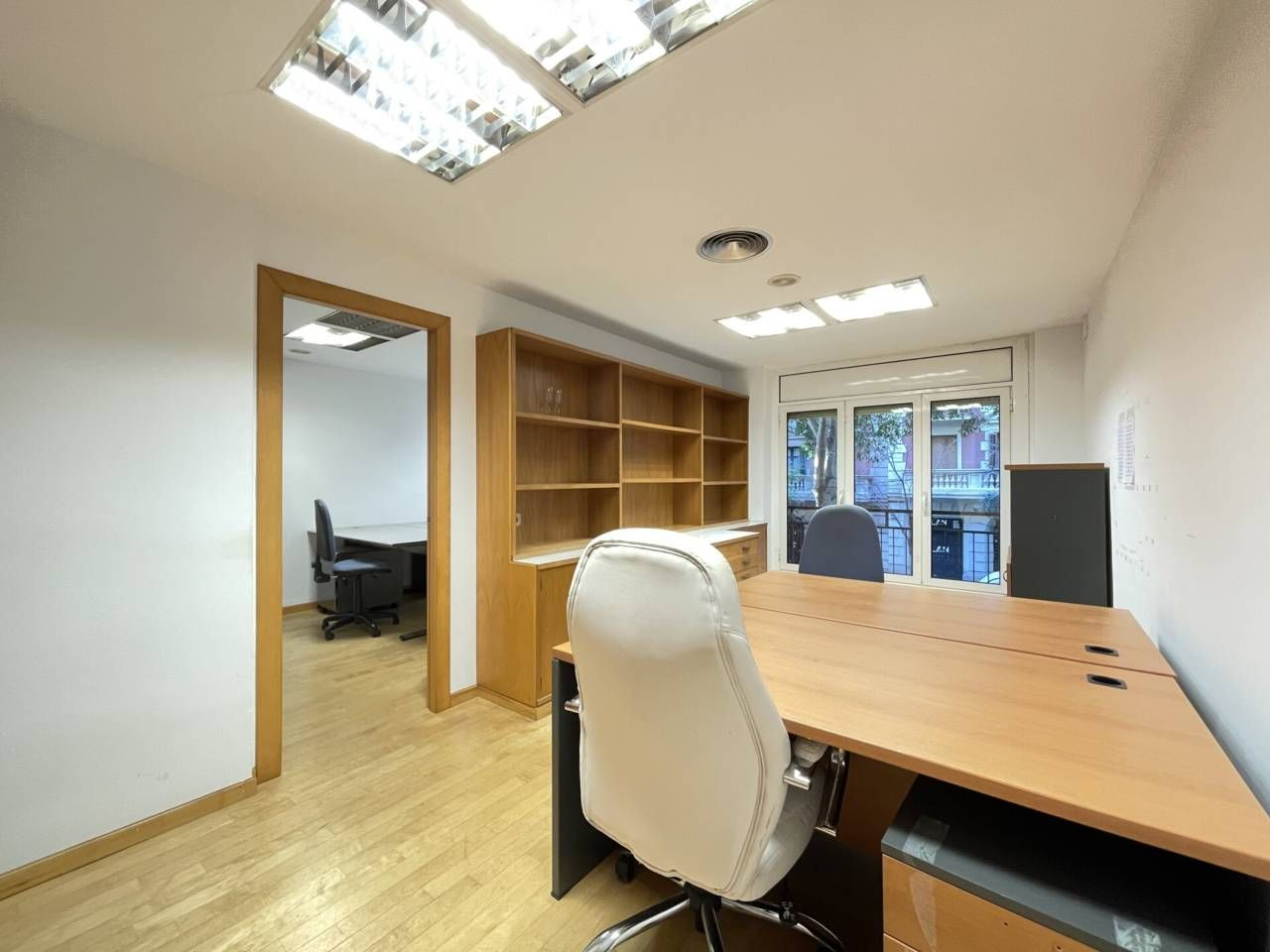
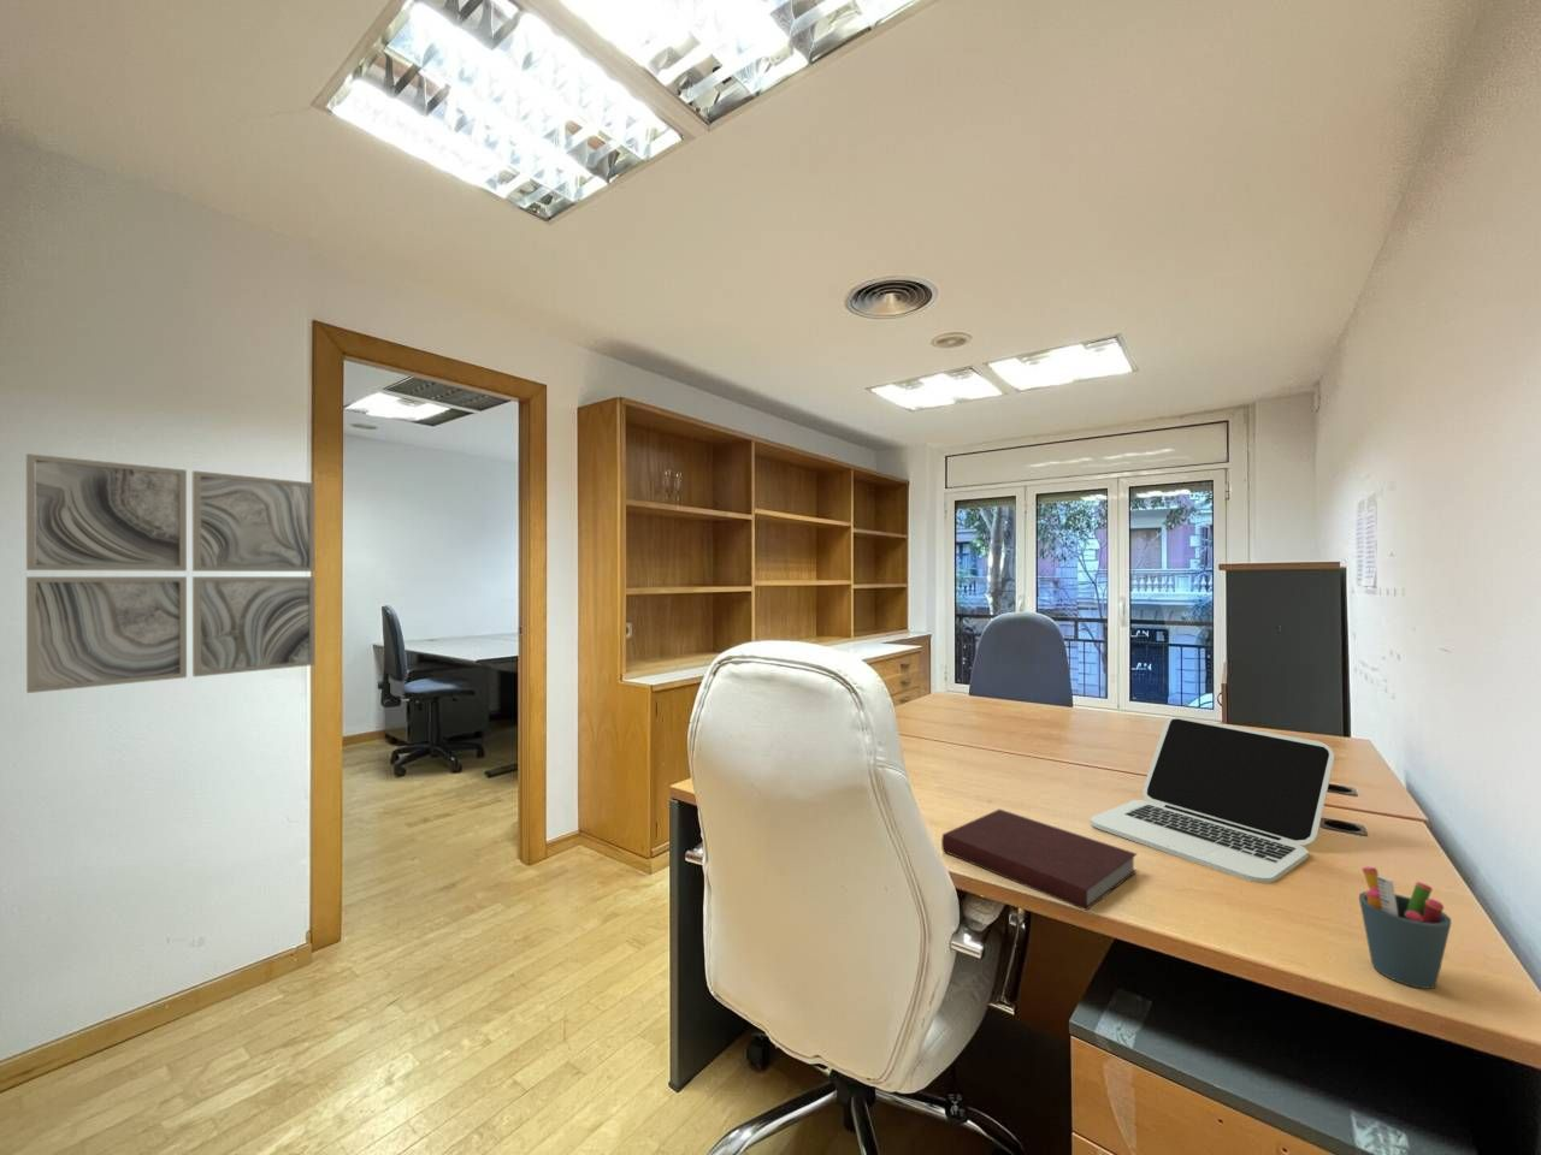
+ wall art [25,453,317,694]
+ laptop [1090,716,1335,884]
+ pen holder [1358,866,1452,990]
+ notebook [940,808,1139,912]
